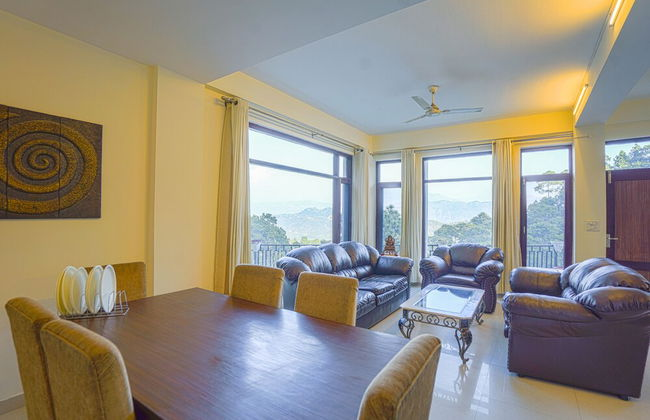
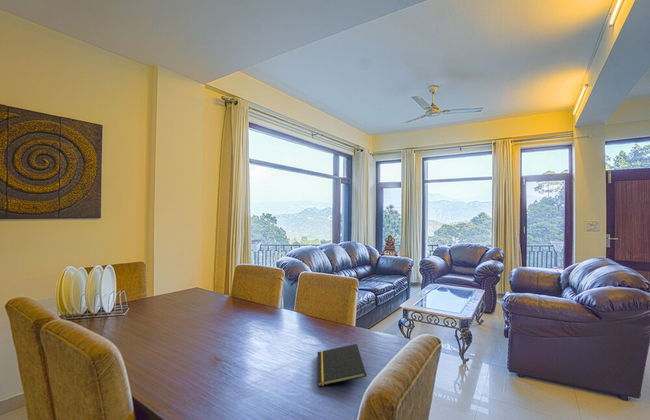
+ notepad [316,343,367,388]
